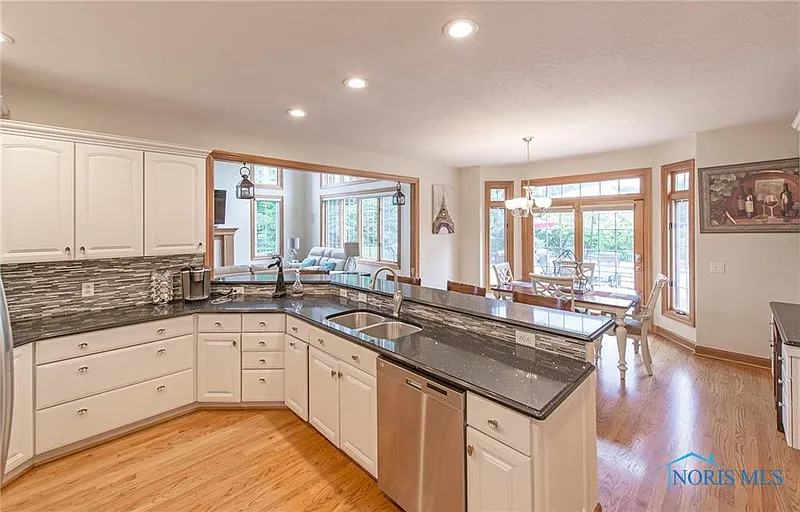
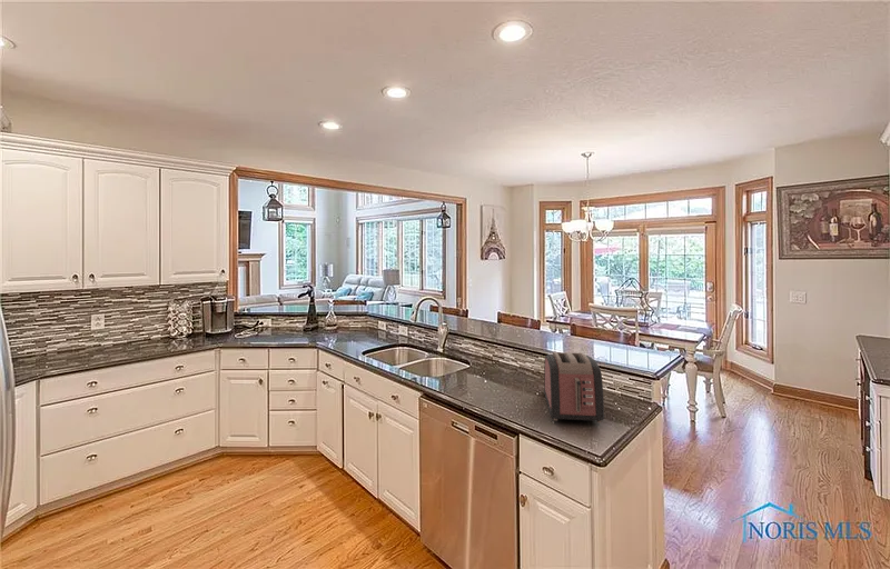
+ toaster [543,351,605,423]
